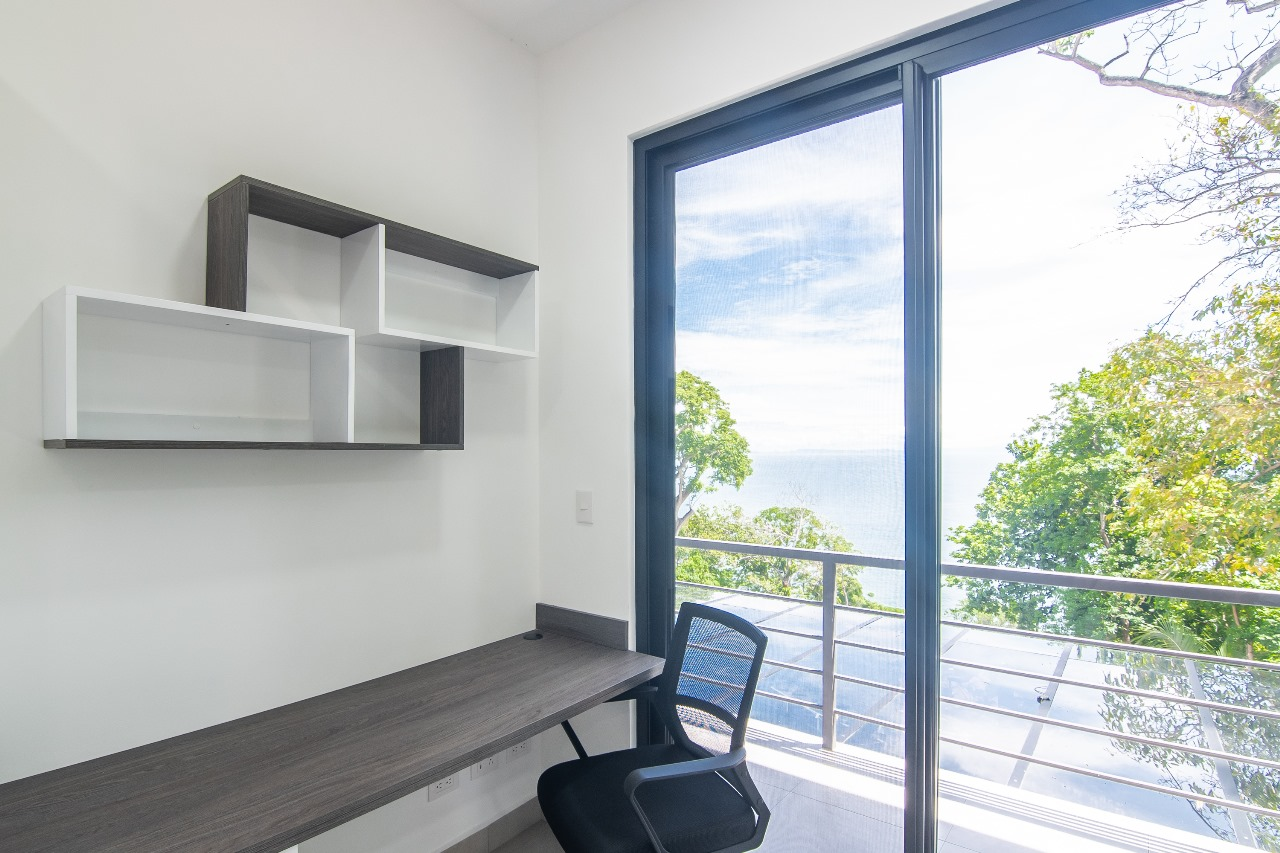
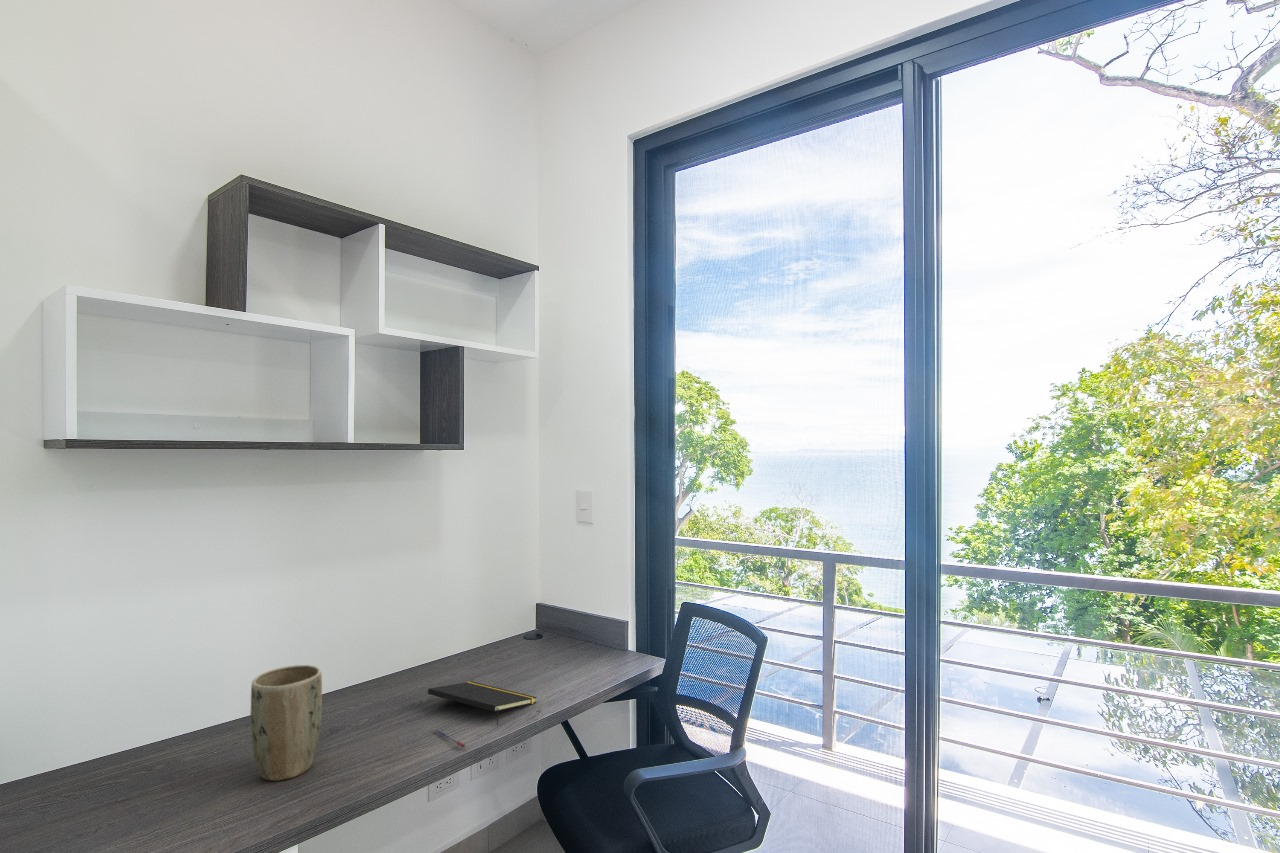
+ notepad [427,681,537,726]
+ pen [434,729,467,749]
+ plant pot [249,664,323,782]
